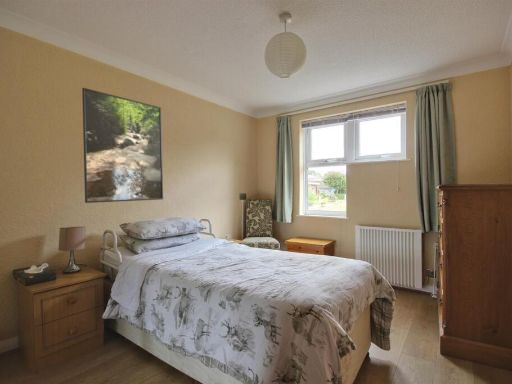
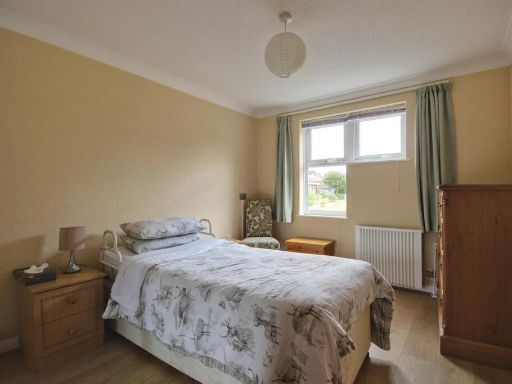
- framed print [81,87,164,204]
